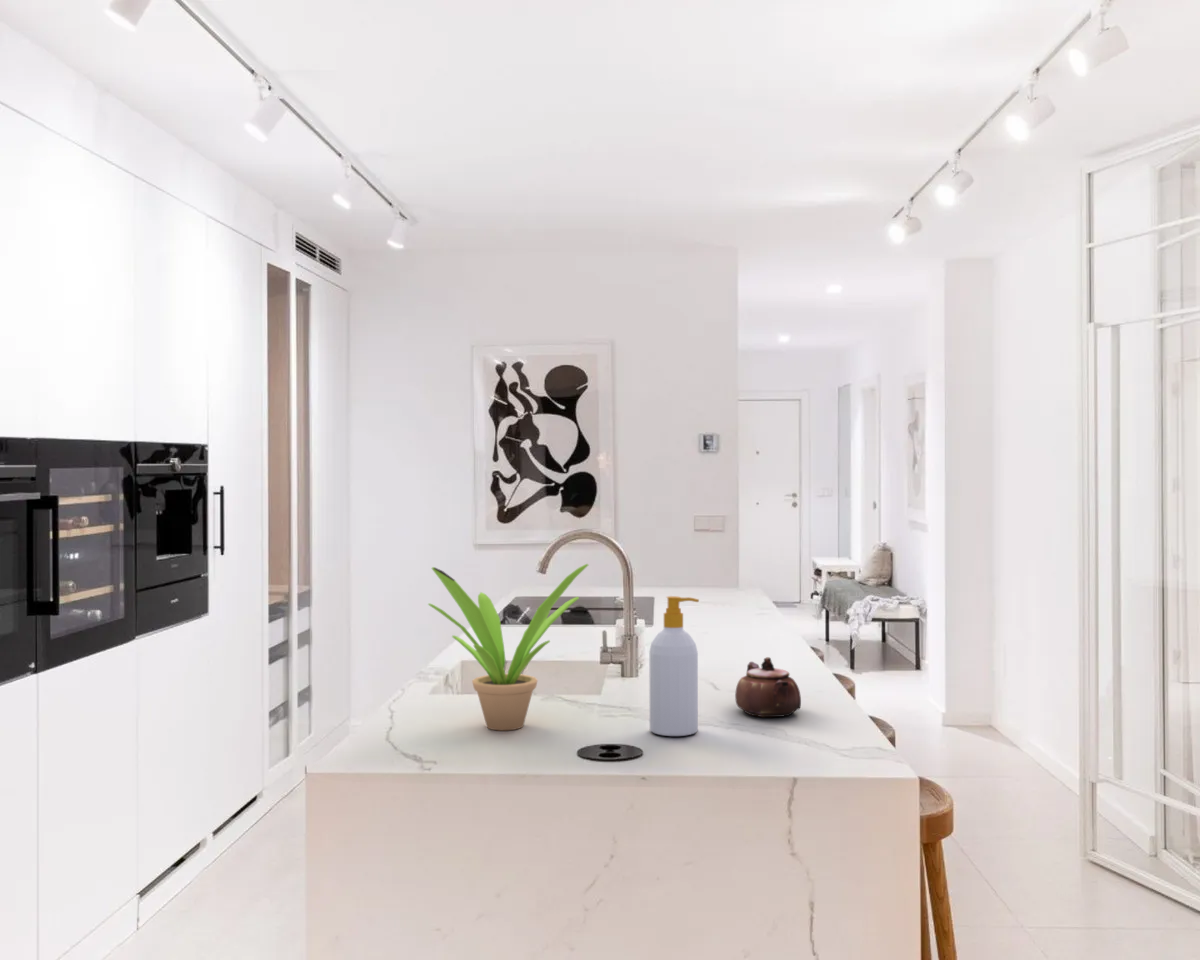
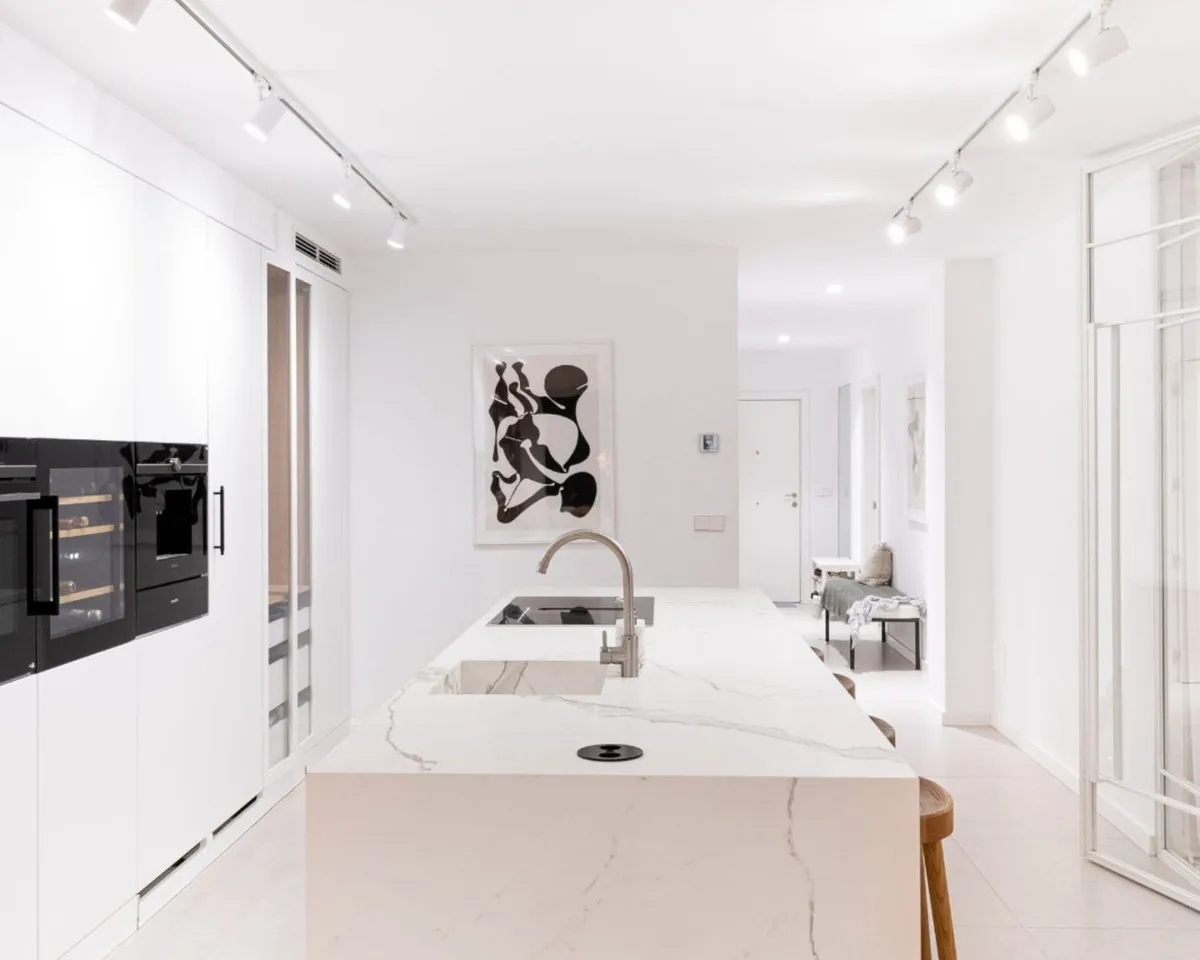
- potted plant [427,563,589,732]
- soap bottle [648,595,700,737]
- teapot [734,656,802,718]
